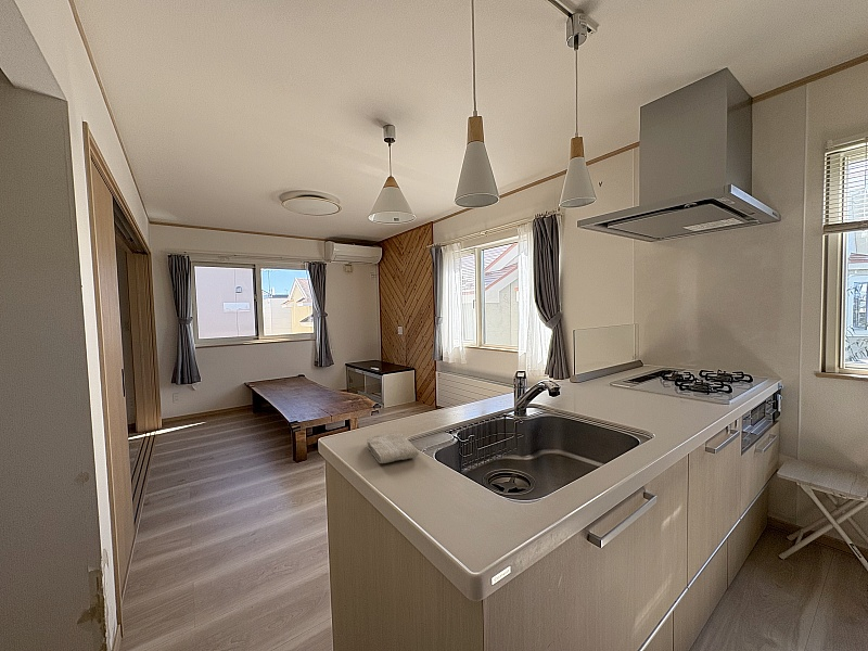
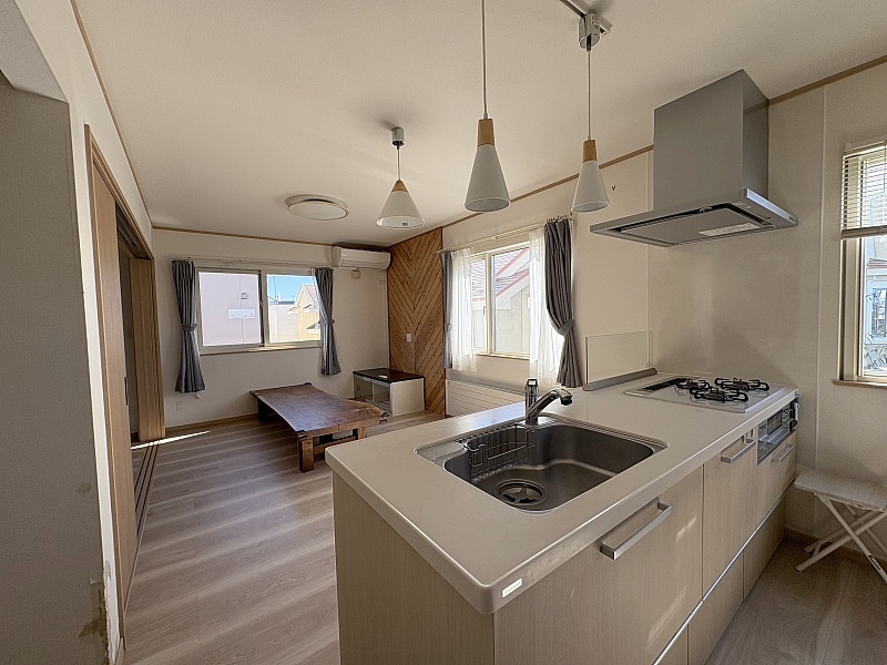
- washcloth [366,432,420,464]
